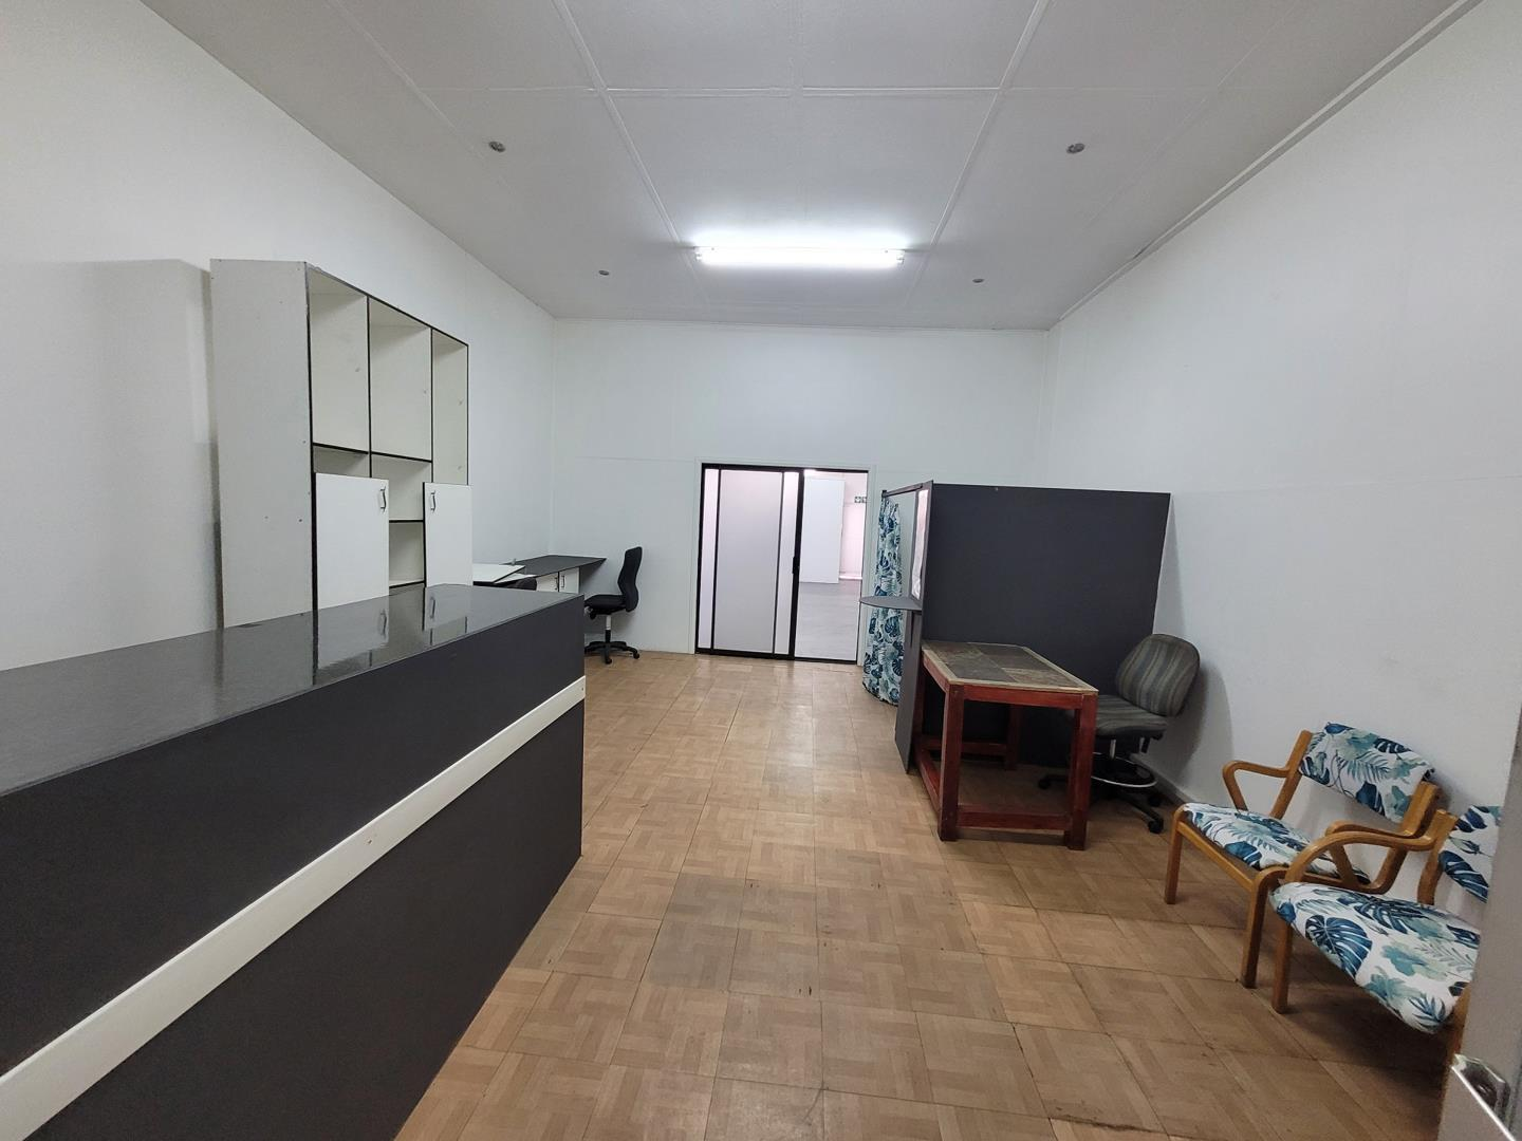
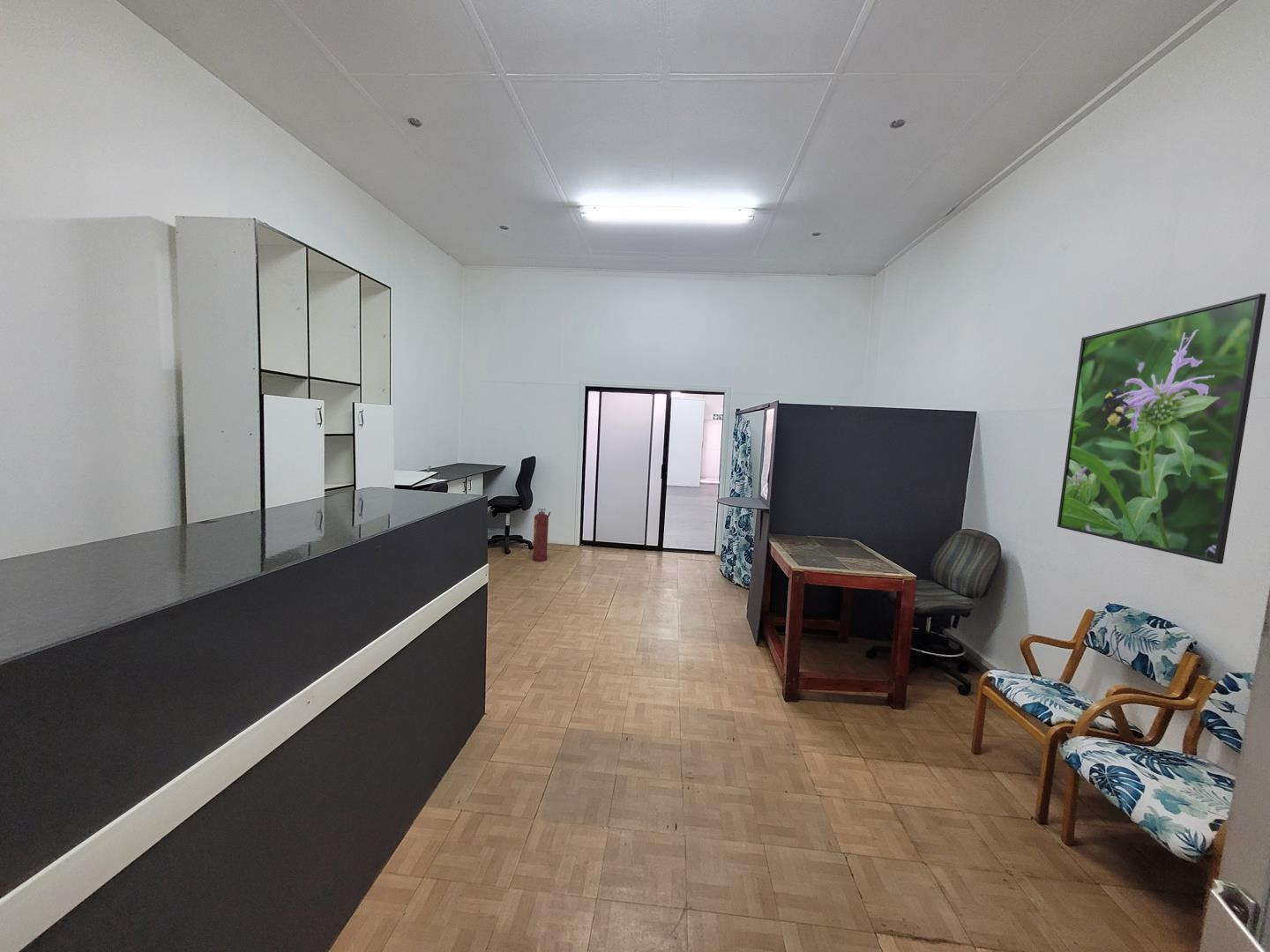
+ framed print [1057,293,1267,565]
+ fire extinguisher [532,508,551,562]
